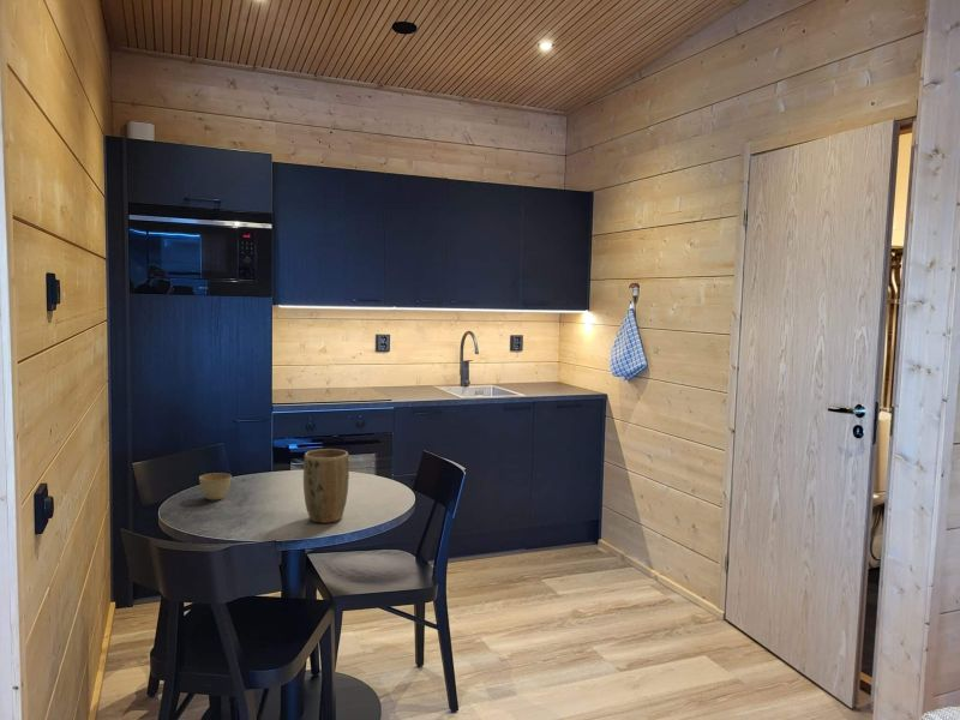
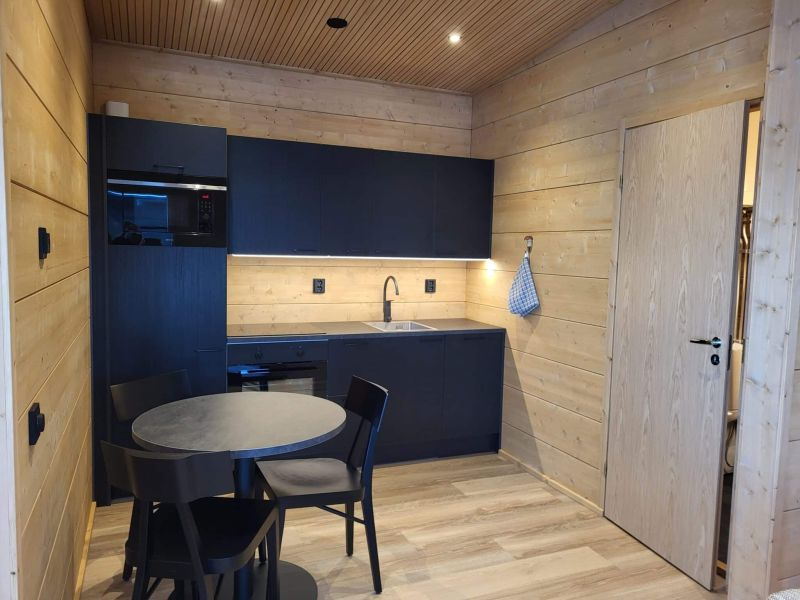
- flower pot [198,472,233,500]
- plant pot [302,448,350,524]
